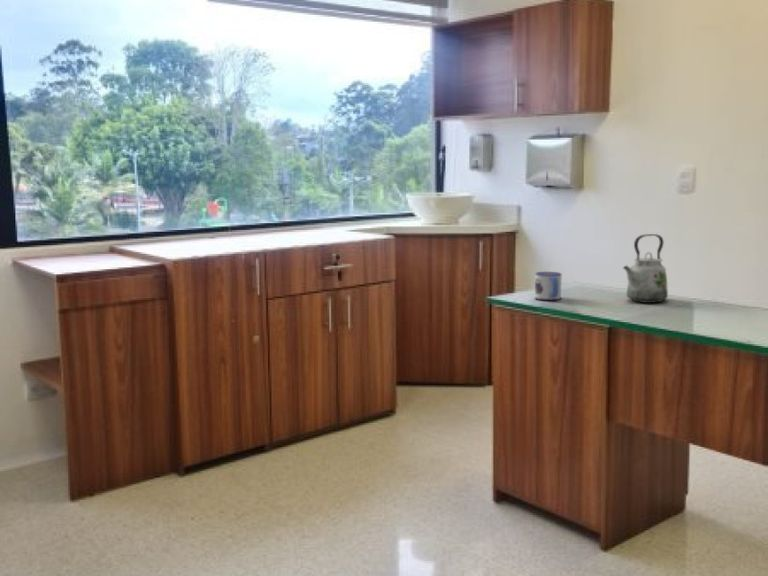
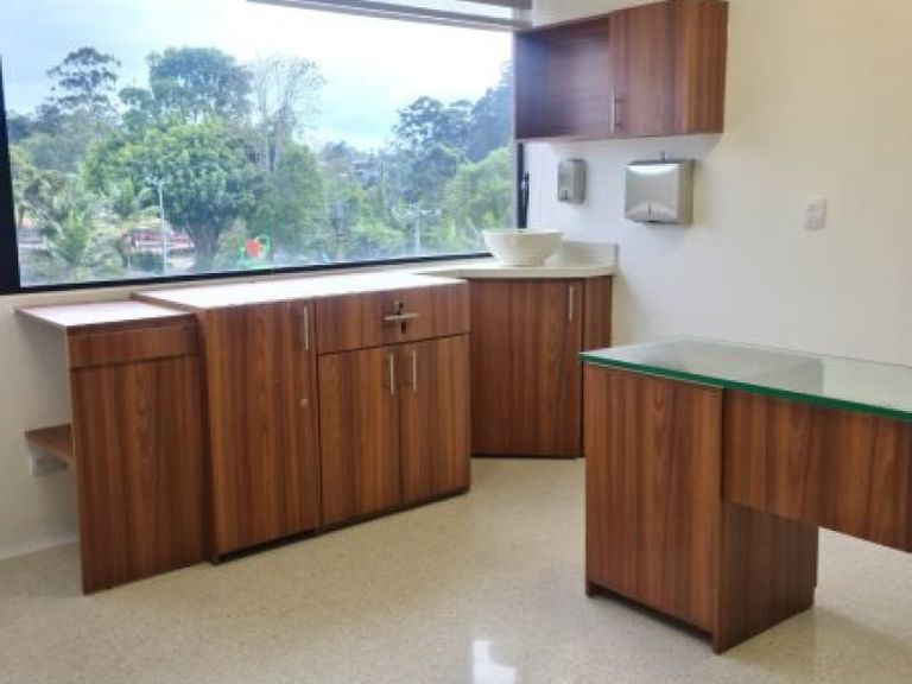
- mug [534,271,563,301]
- kettle [622,233,669,304]
